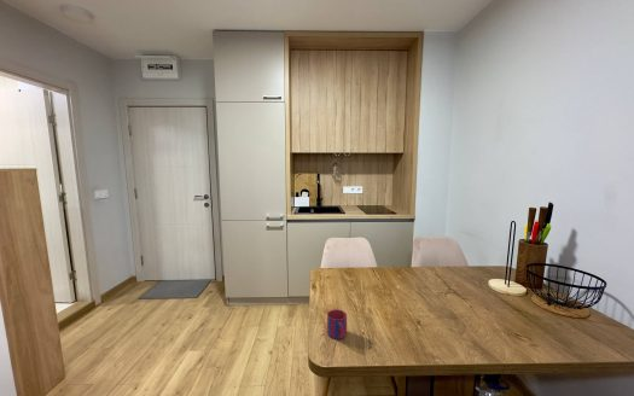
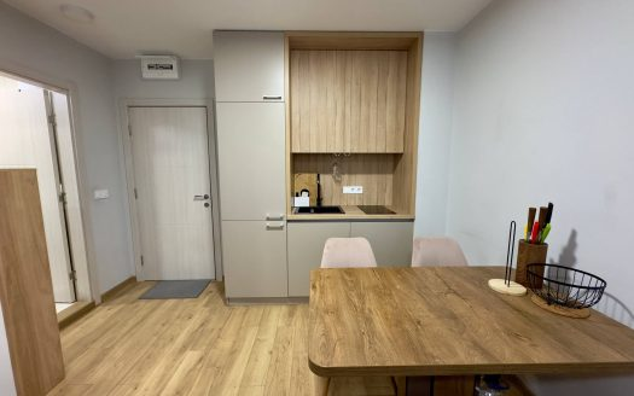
- mug [326,308,348,340]
